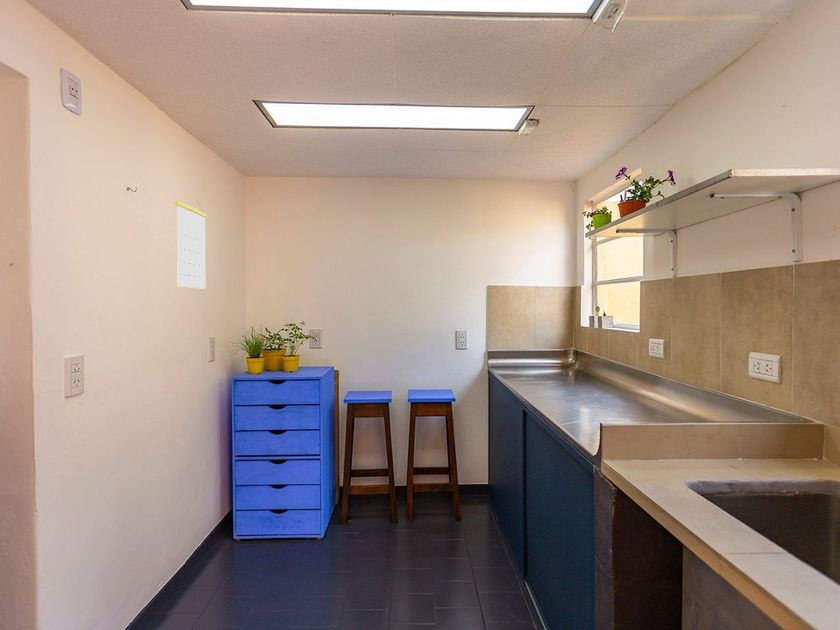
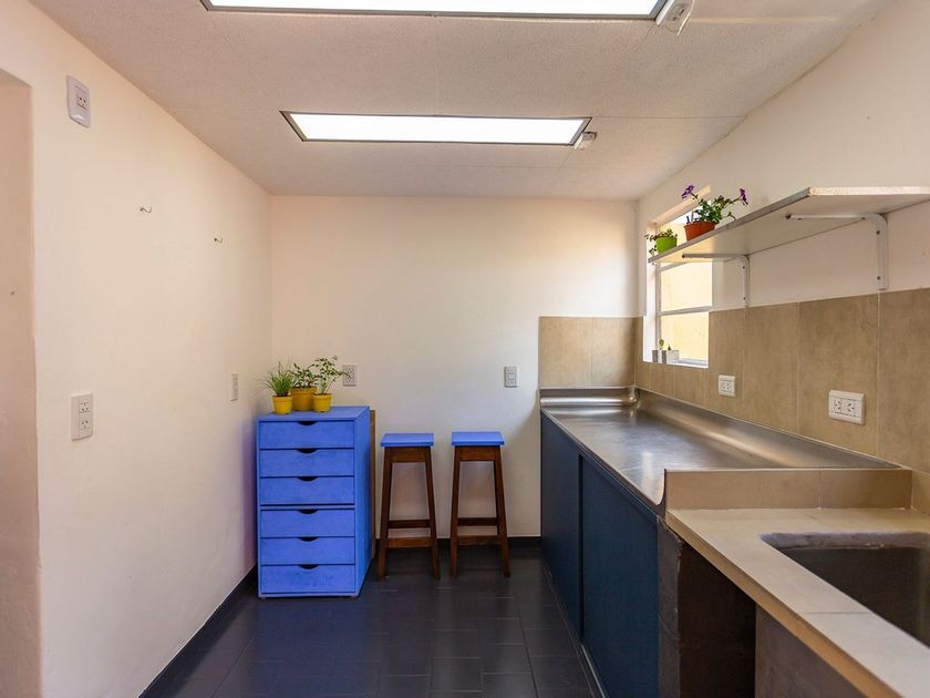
- calendar [174,188,208,290]
